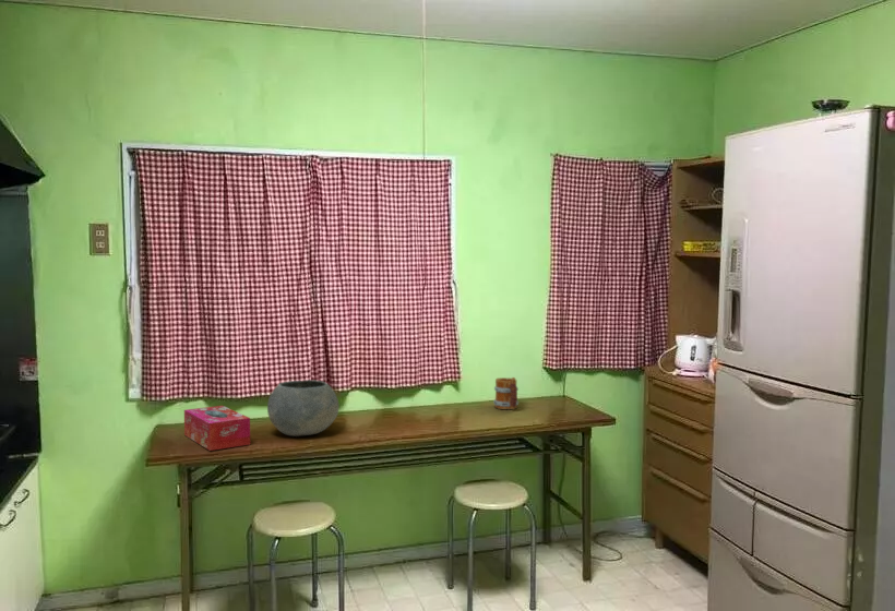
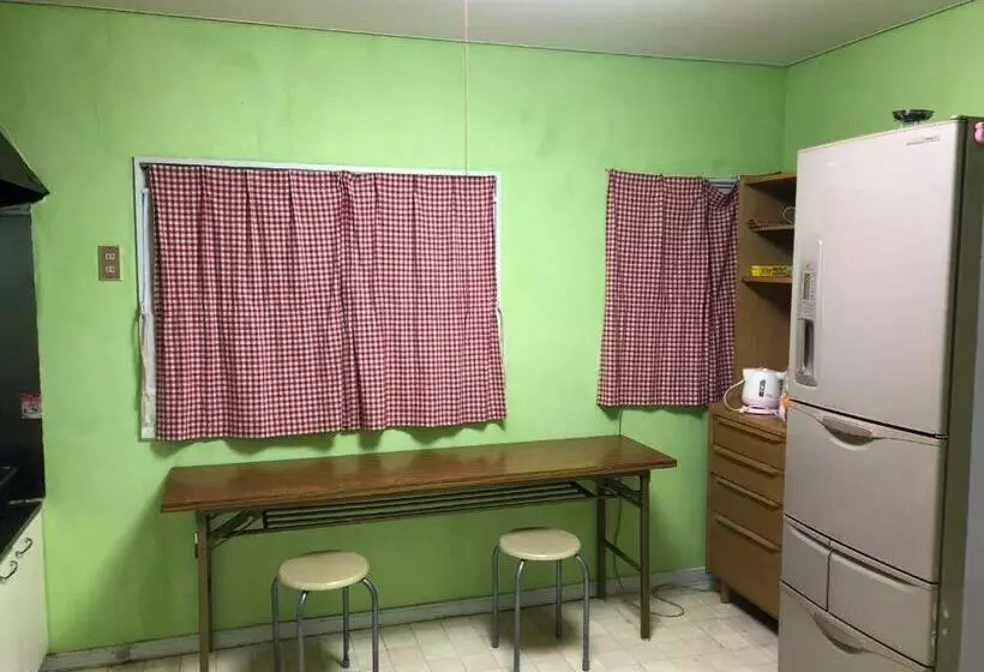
- tissue box [183,405,251,452]
- bowl [266,379,341,438]
- mug [492,376,520,410]
